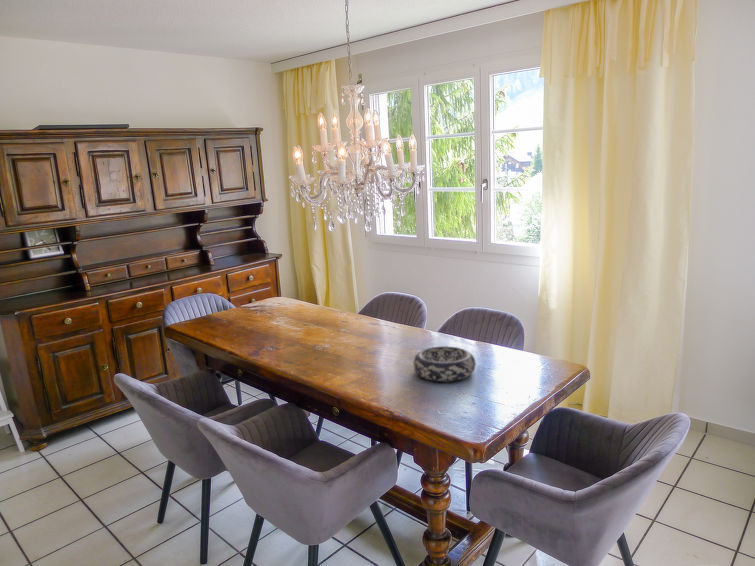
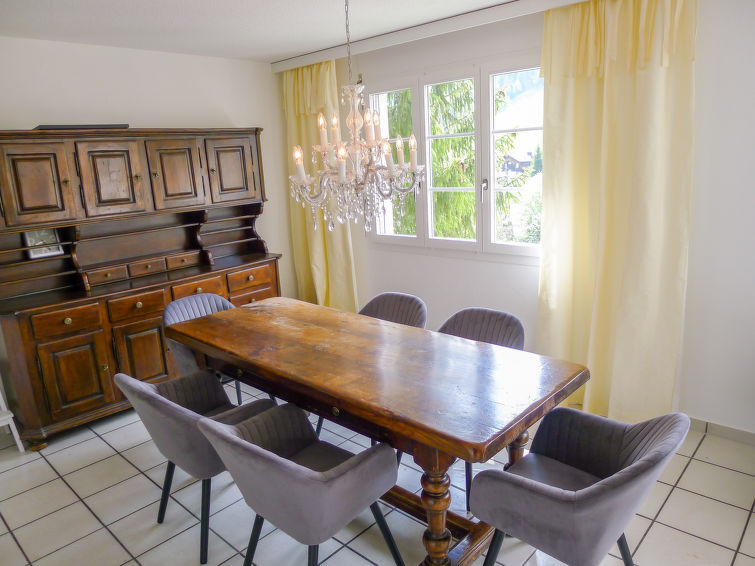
- decorative bowl [412,345,477,383]
